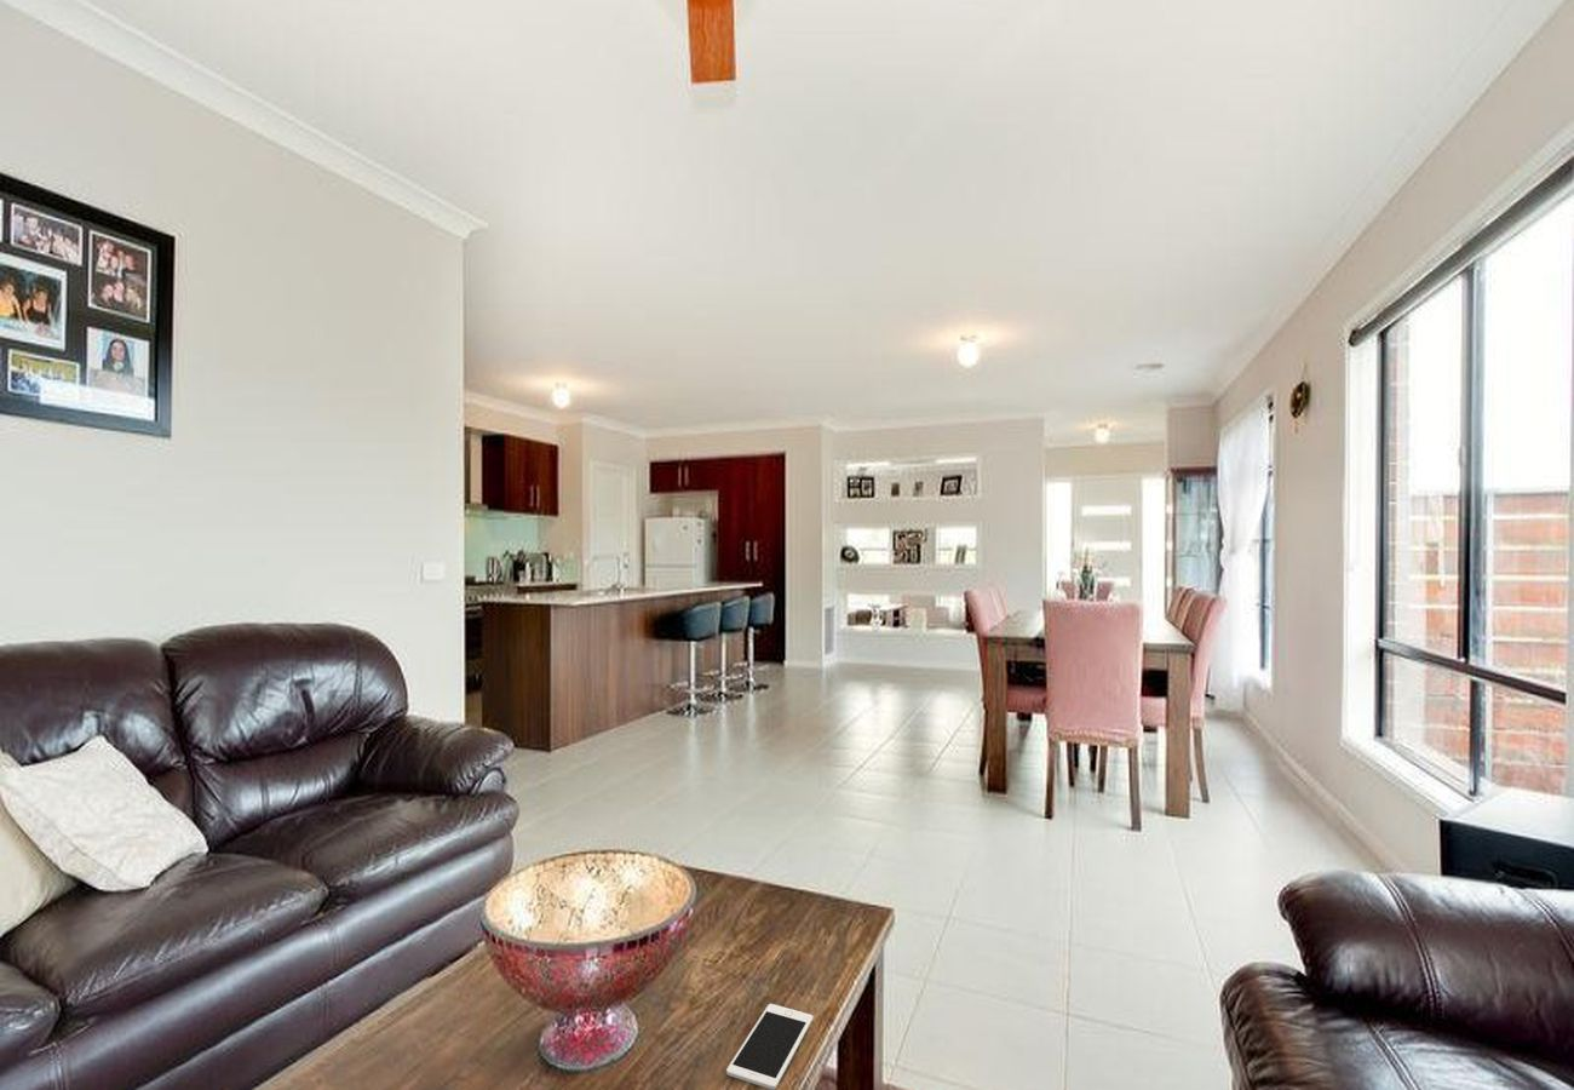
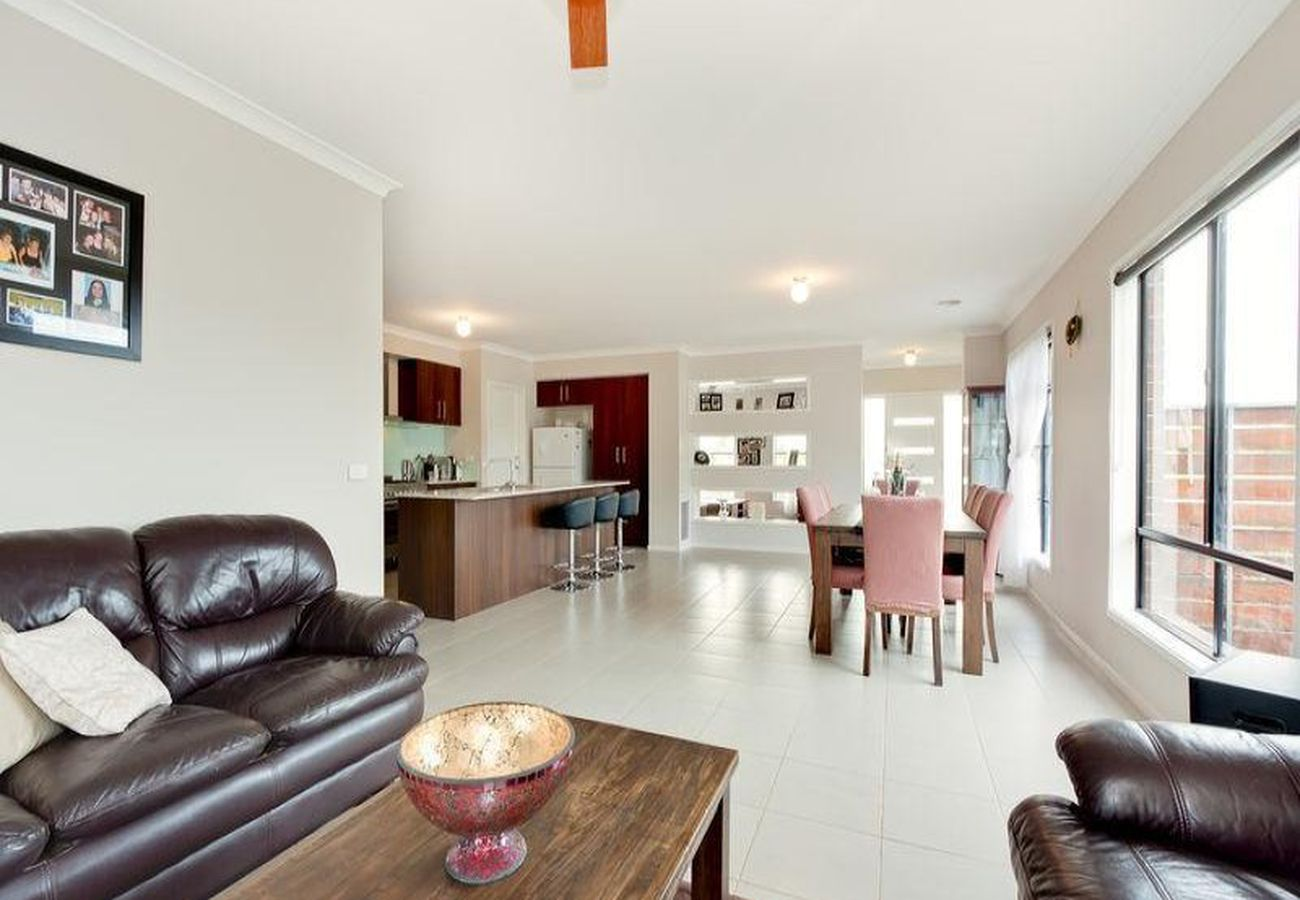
- cell phone [725,1003,814,1090]
